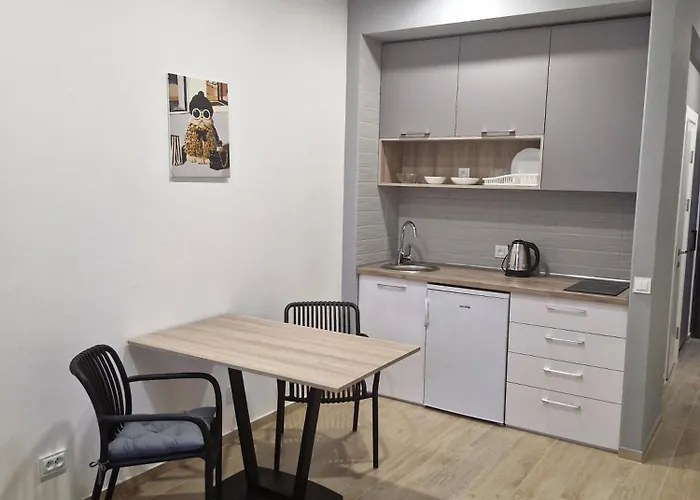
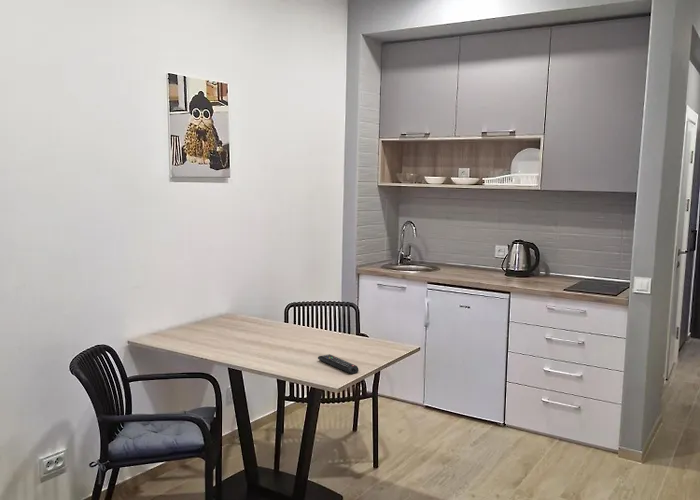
+ remote control [317,353,360,375]
